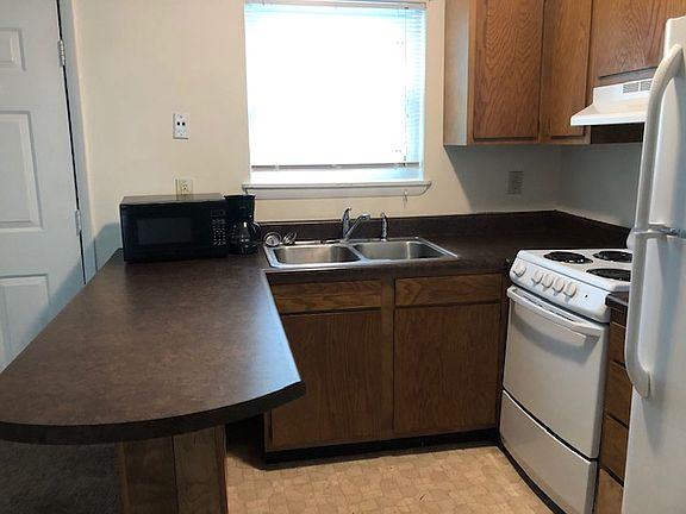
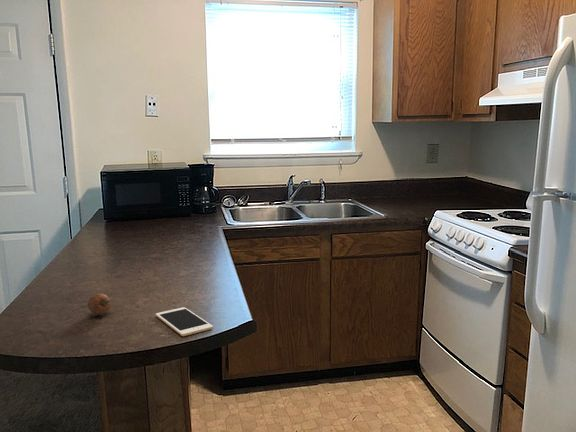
+ pumpkin [87,293,118,316]
+ cell phone [155,306,214,337]
